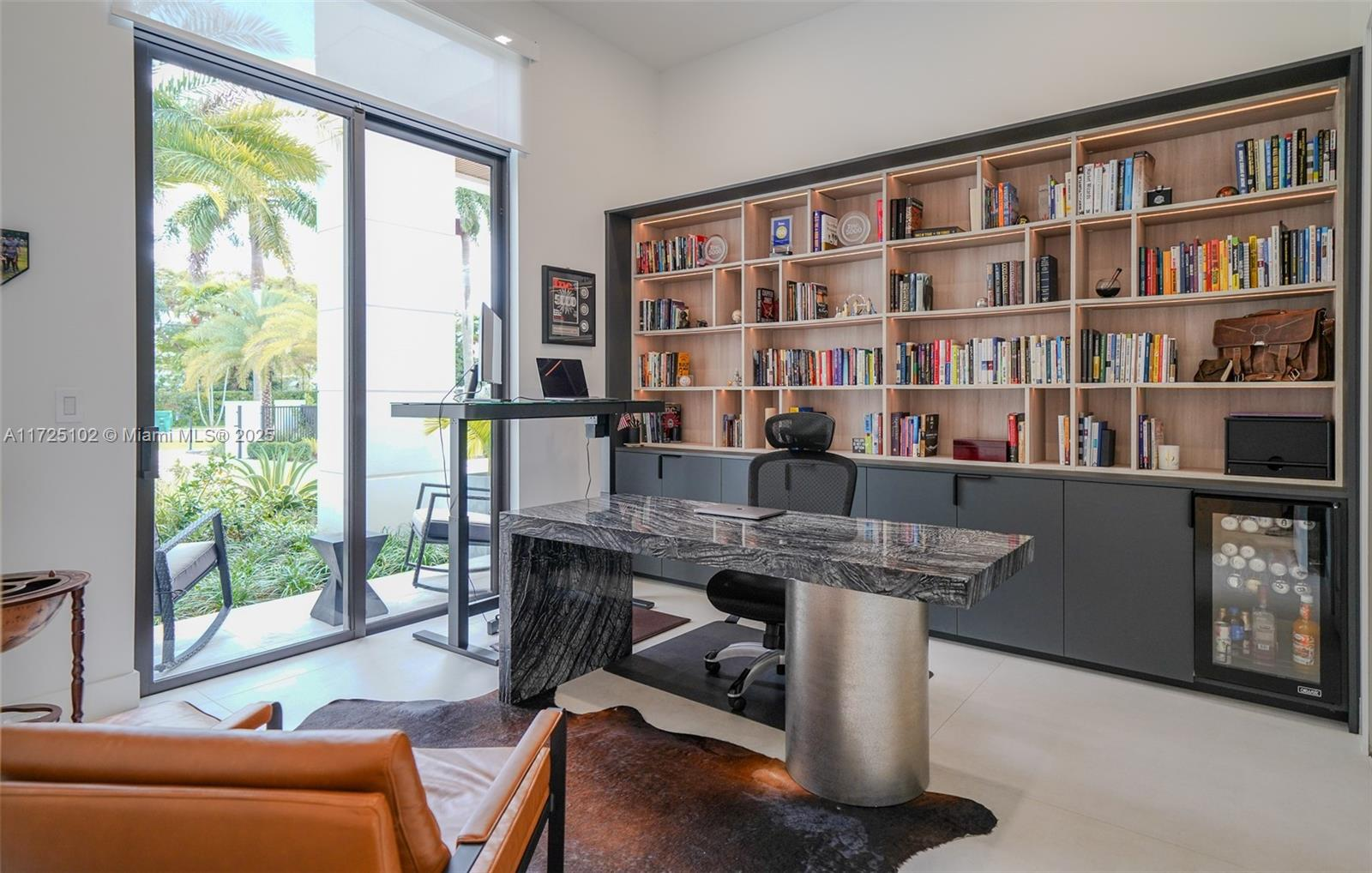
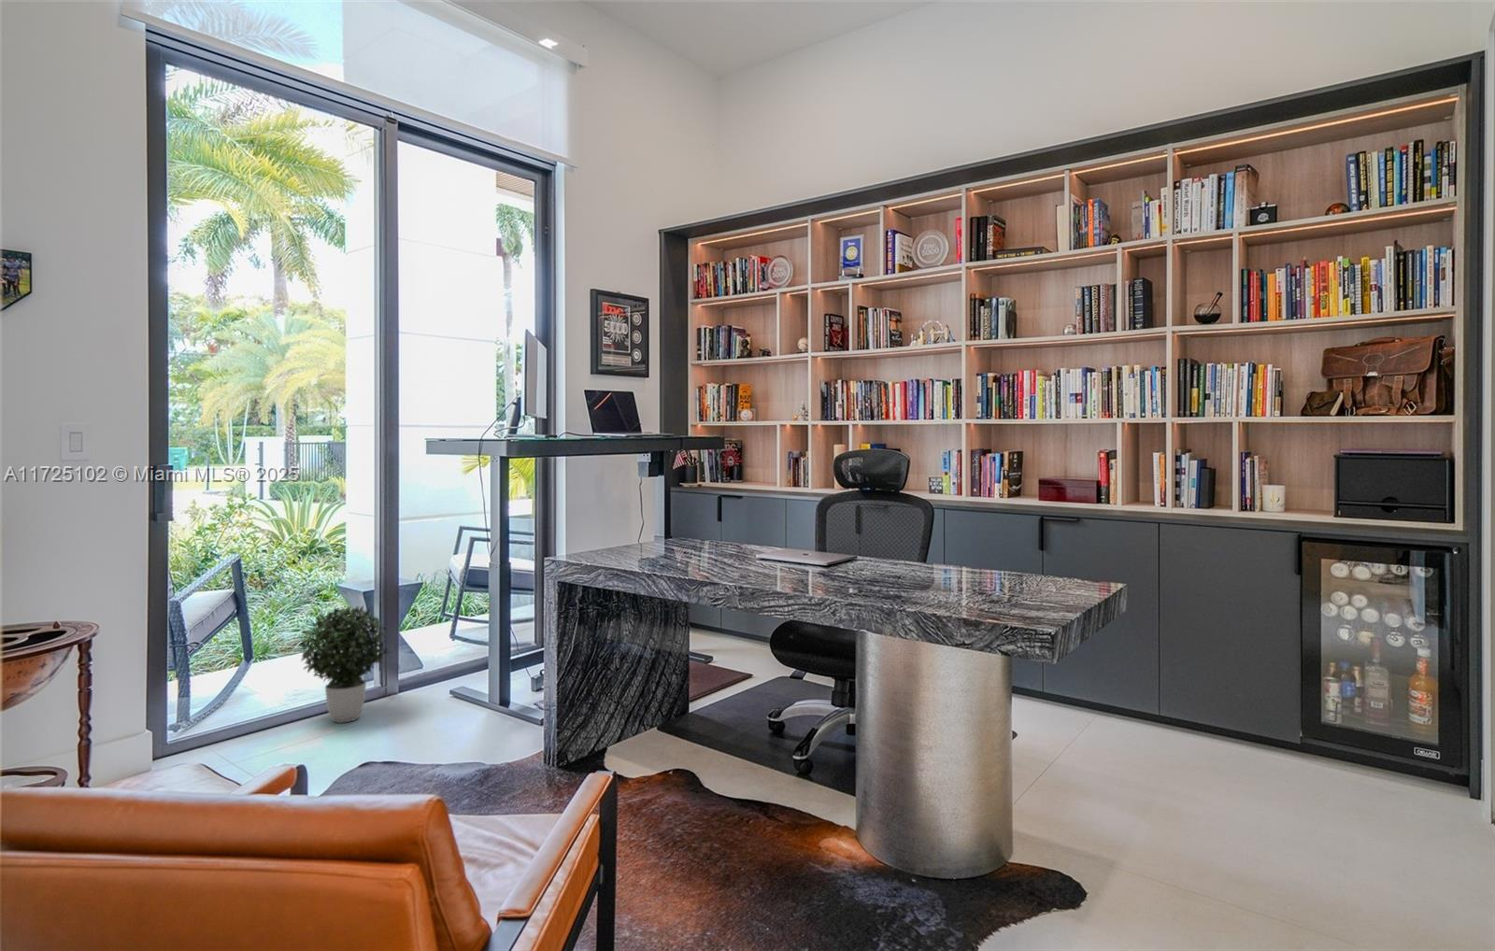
+ potted plant [299,606,391,724]
